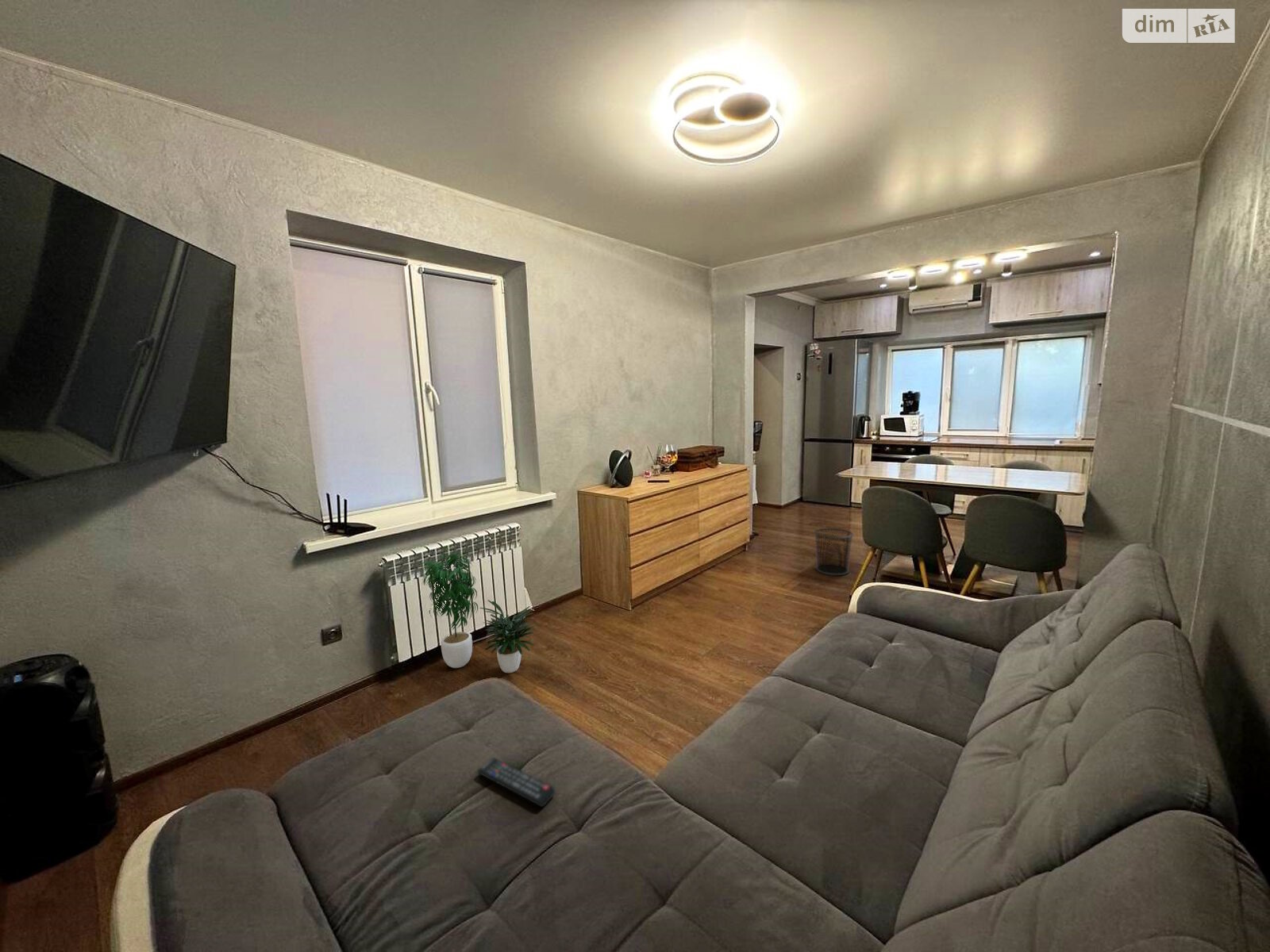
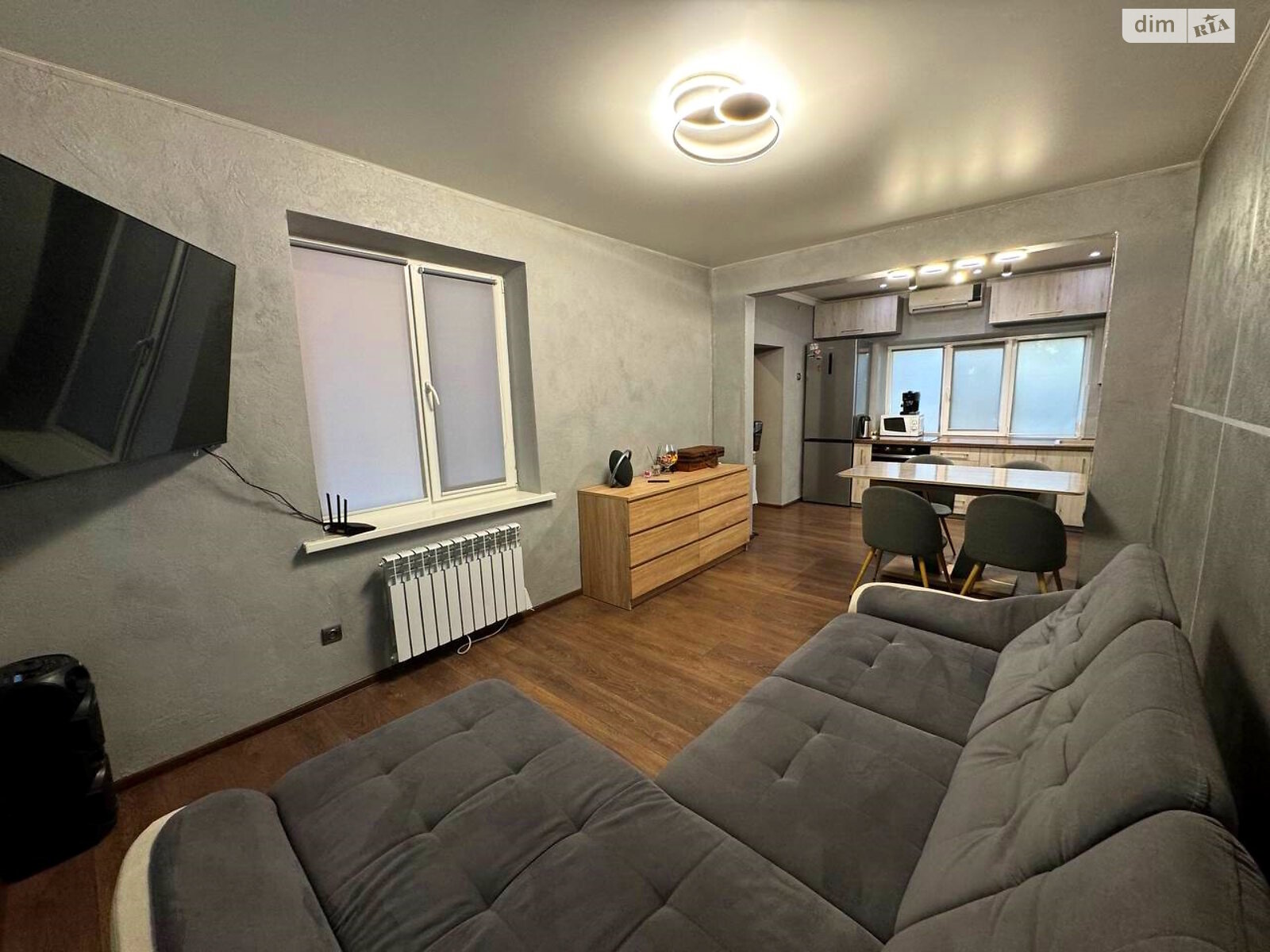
- waste bin [813,528,854,576]
- remote control [476,757,556,808]
- potted plant [419,547,537,674]
